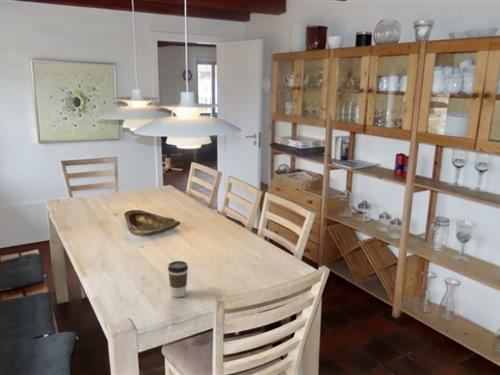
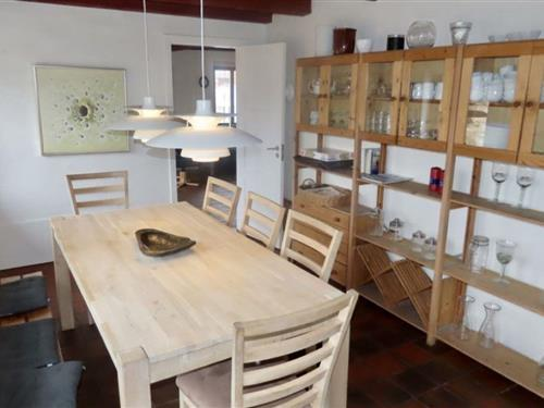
- coffee cup [167,260,189,298]
